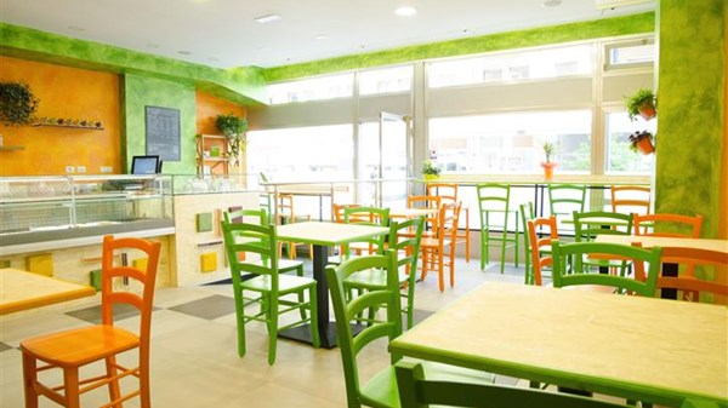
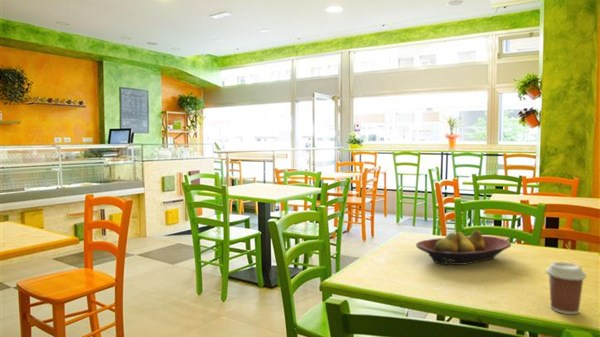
+ fruit bowl [415,229,512,266]
+ coffee cup [545,261,587,315]
